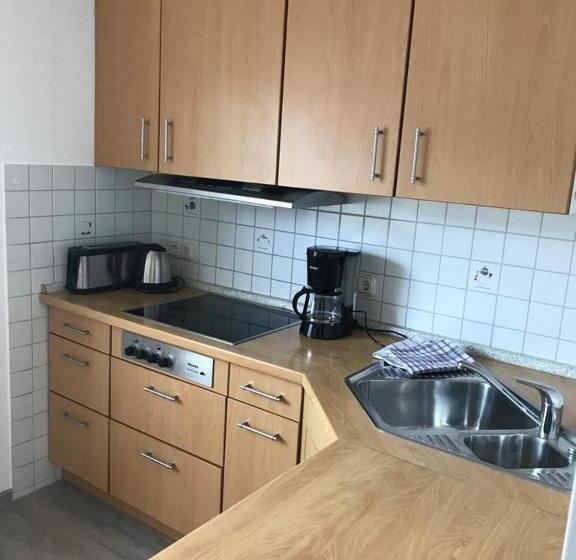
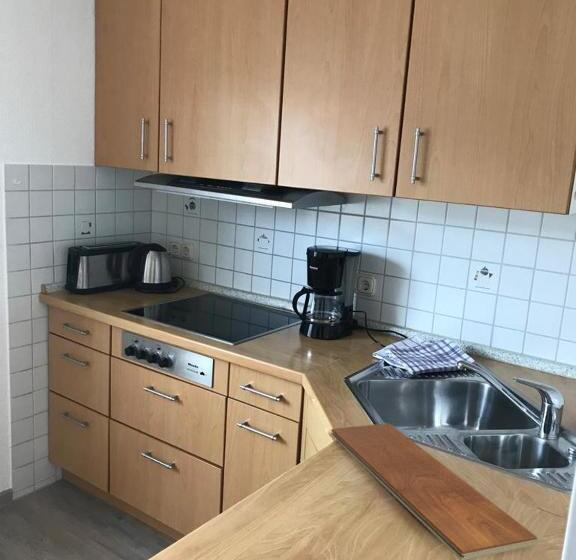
+ chopping board [330,422,540,560]
